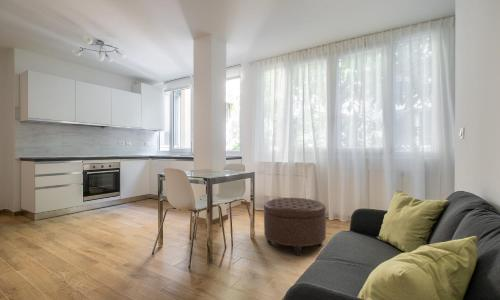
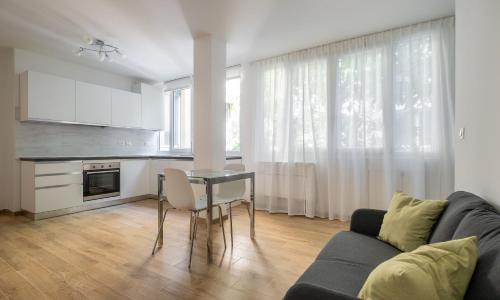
- ottoman [263,197,327,257]
